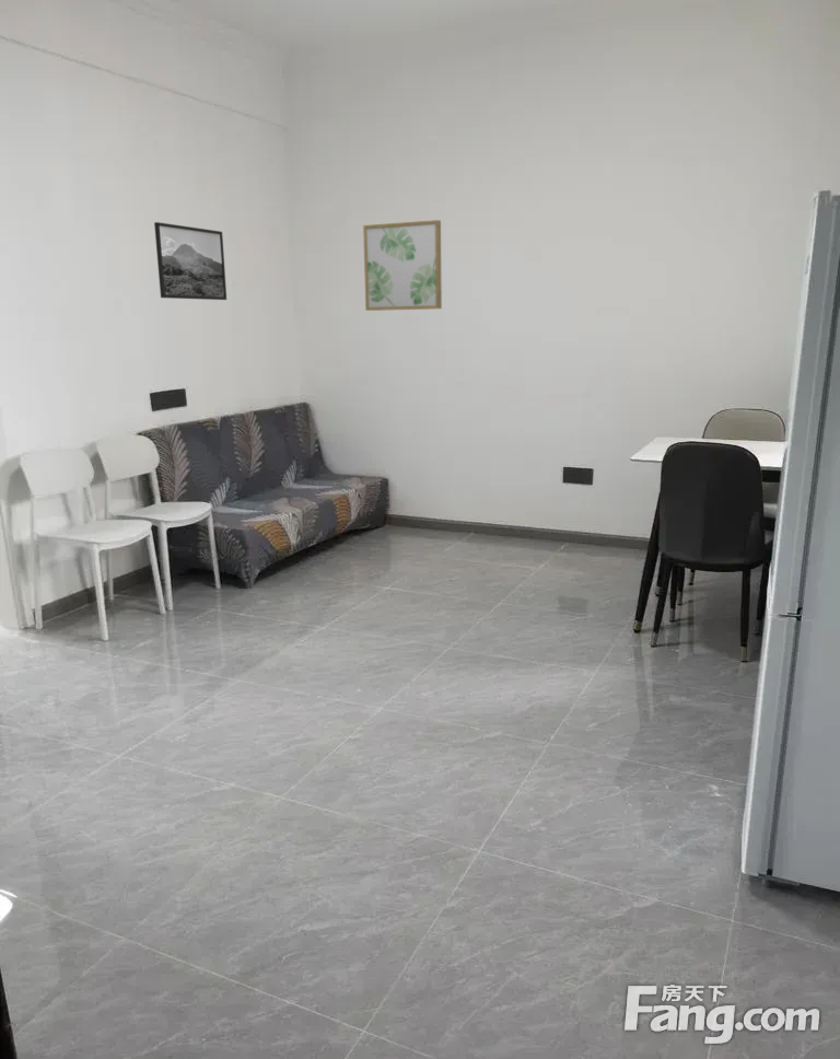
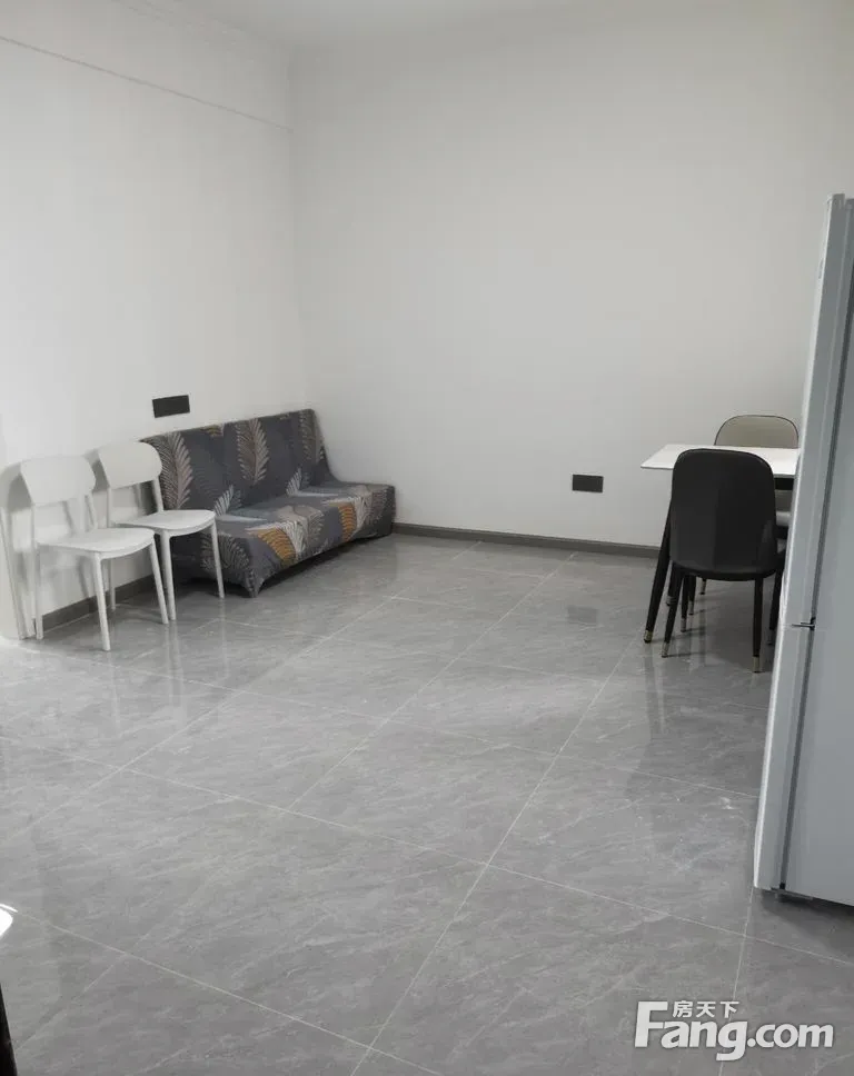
- wall art [362,219,443,312]
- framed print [153,221,228,301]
